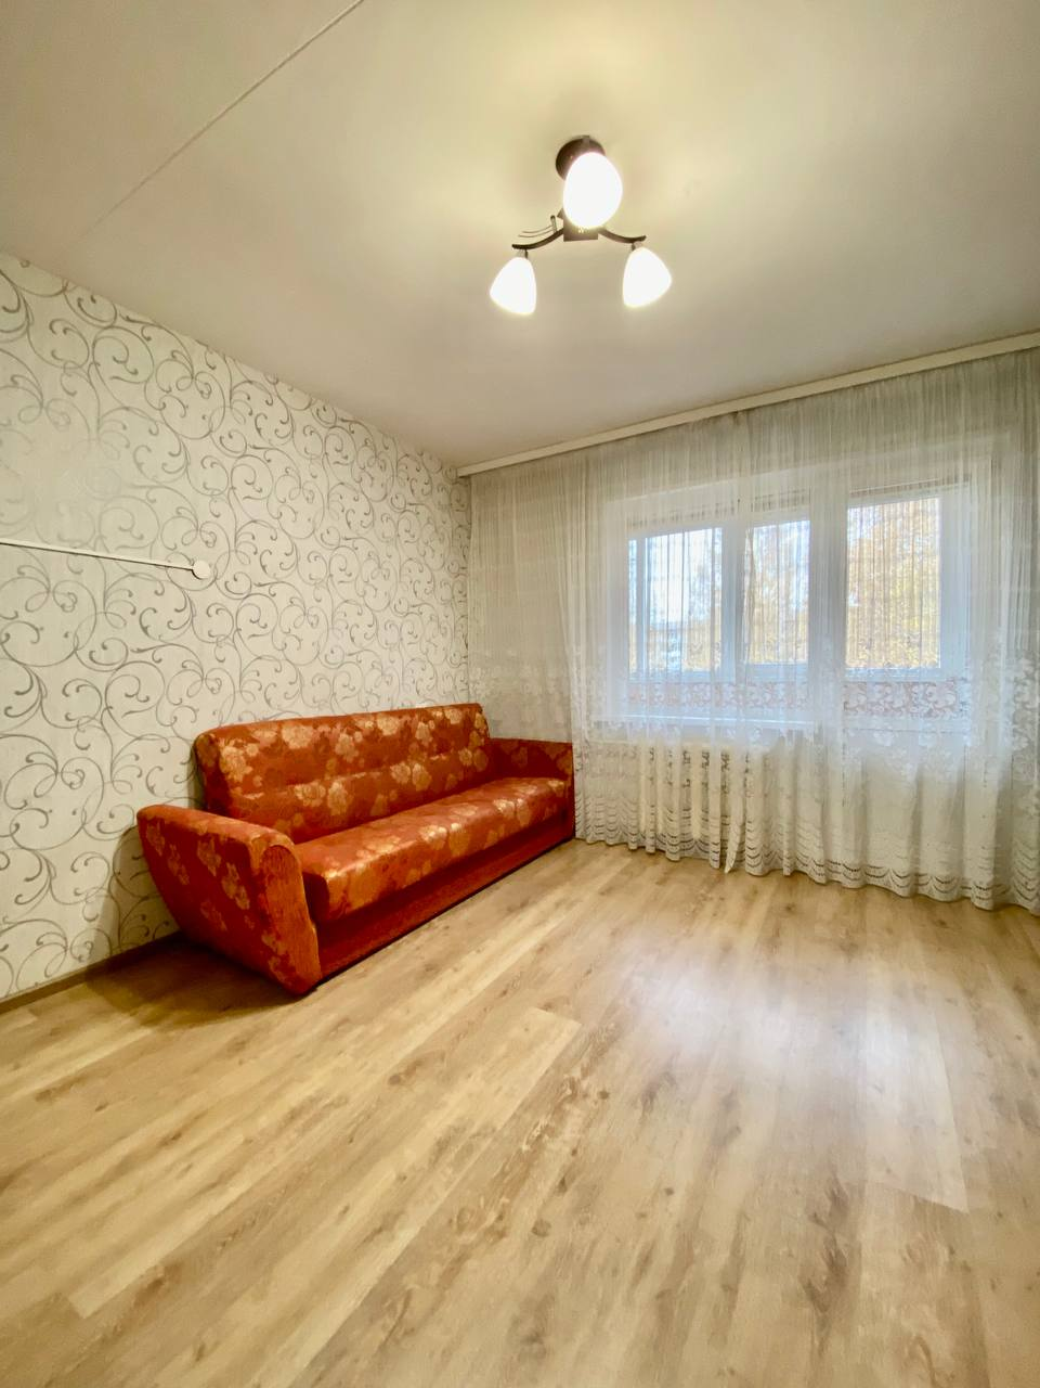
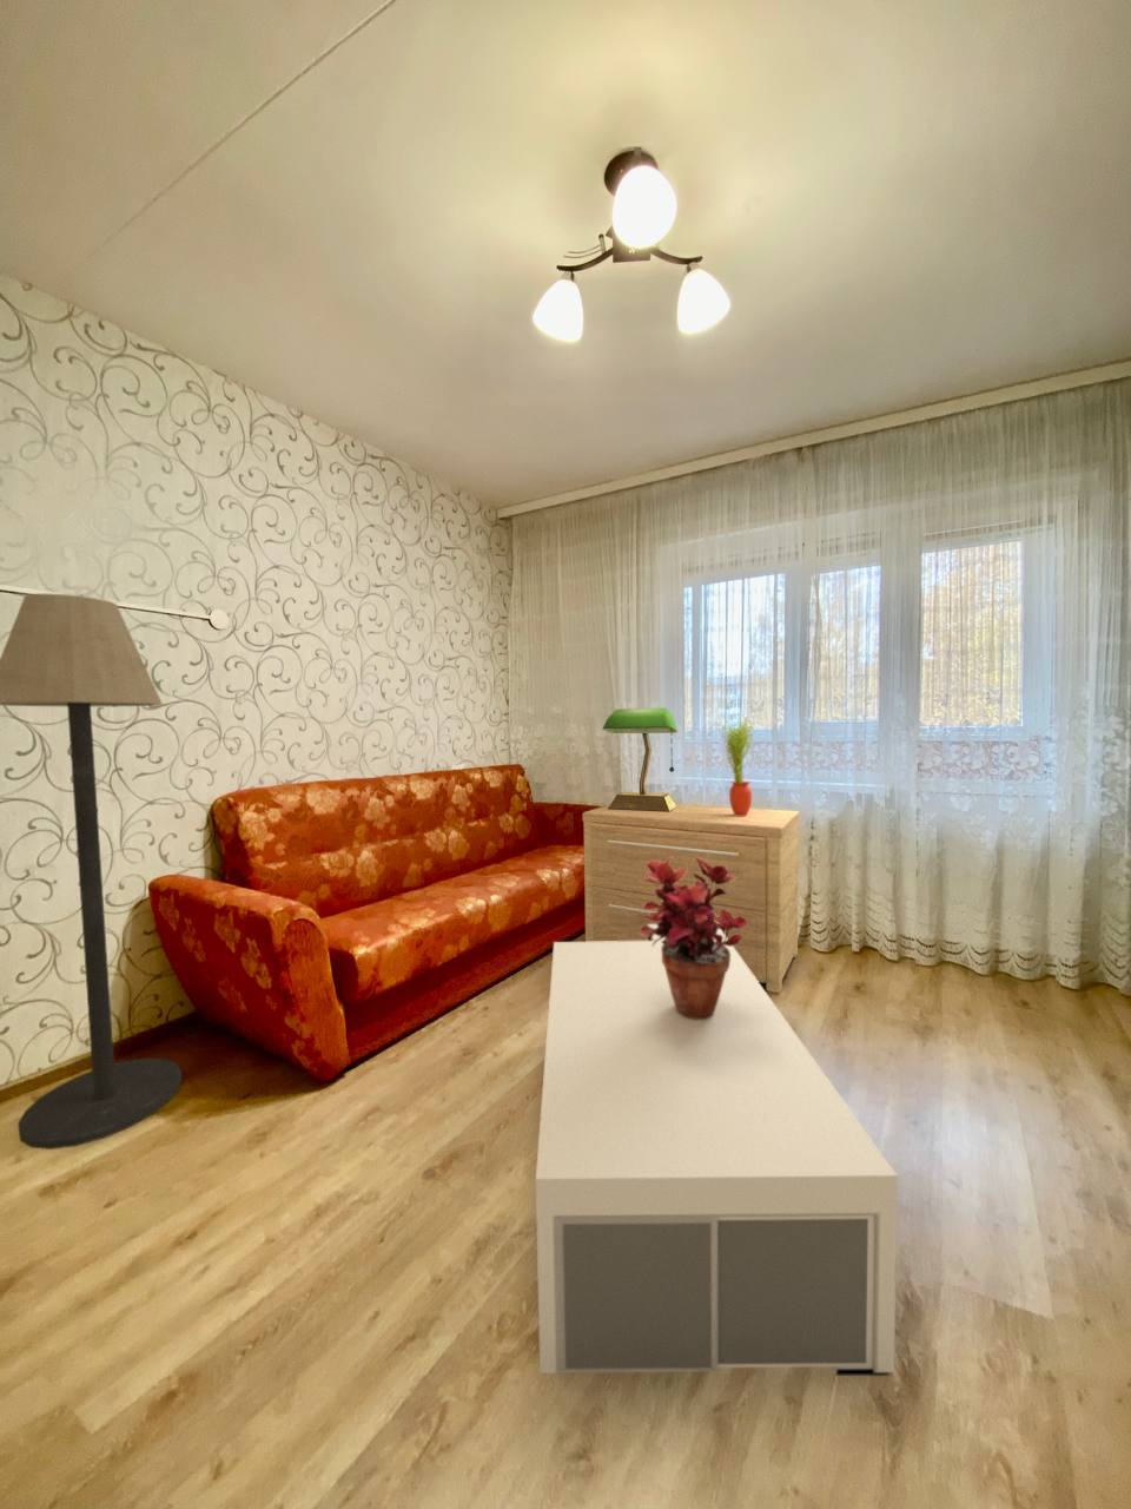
+ floor lamp [0,593,183,1150]
+ table lamp [601,707,678,813]
+ potted plant [639,855,747,1018]
+ potted plant [720,715,756,816]
+ side table [581,803,801,993]
+ coffee table [535,924,899,1377]
